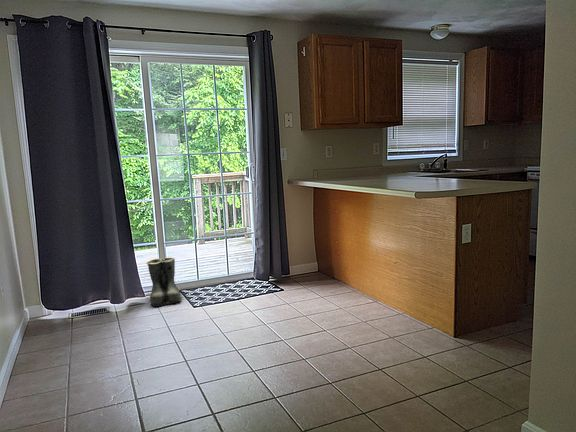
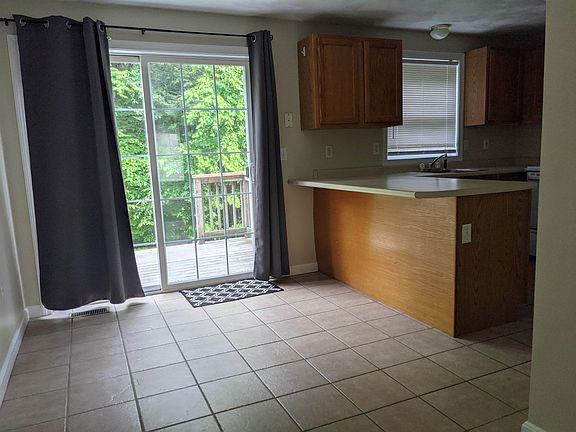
- boots [146,256,183,307]
